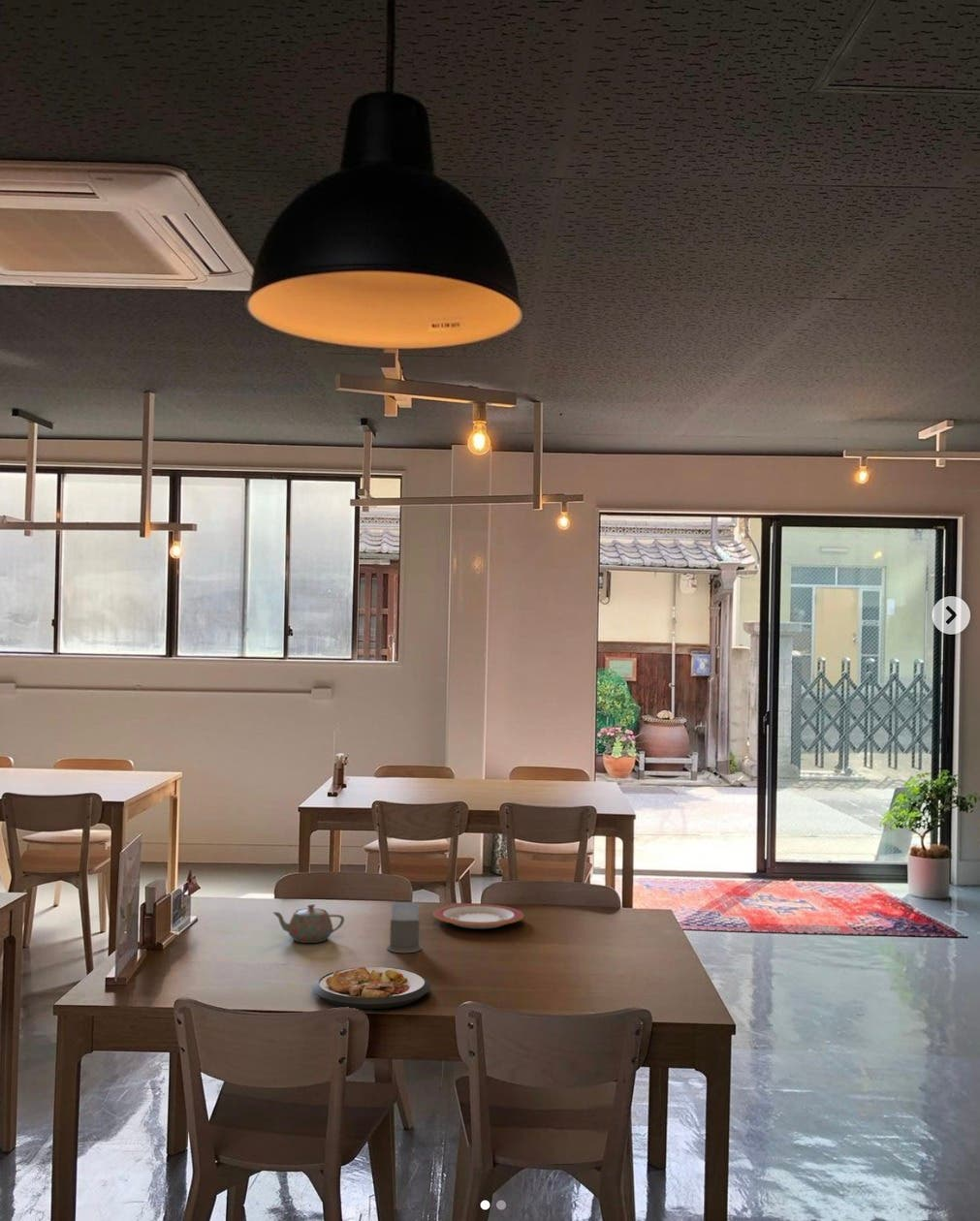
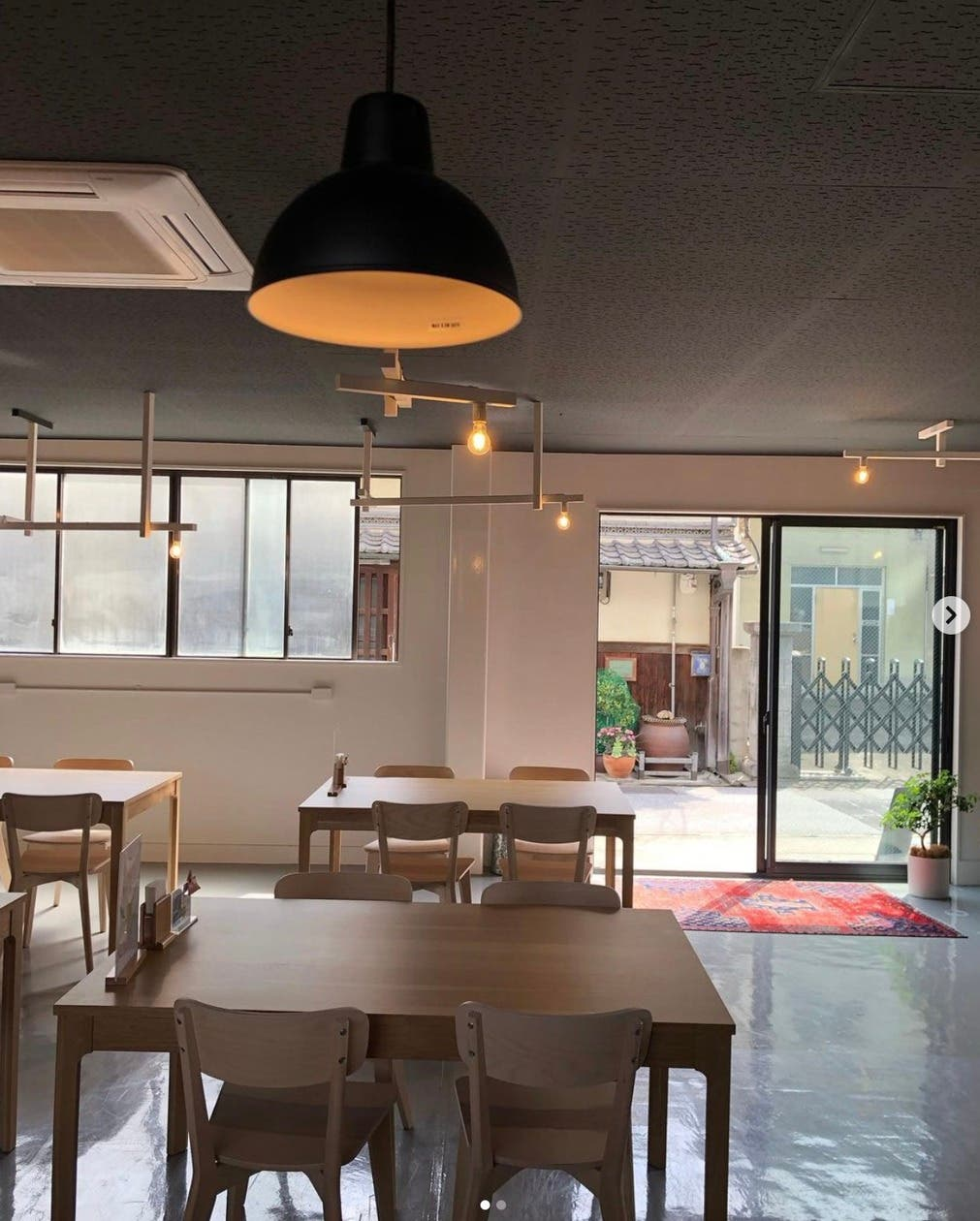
- mug [386,901,423,954]
- teapot [271,903,345,944]
- plate [432,903,524,929]
- plate [311,966,431,1010]
